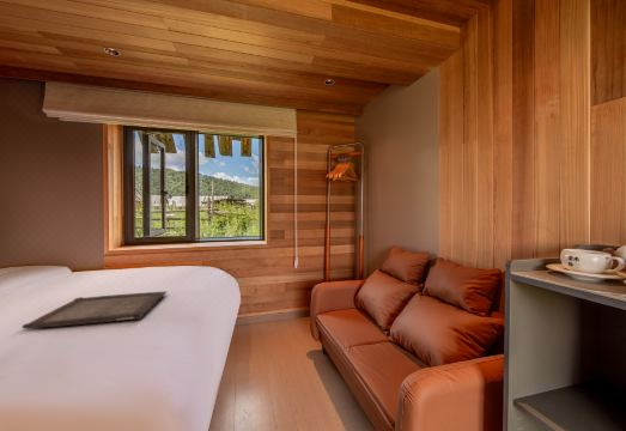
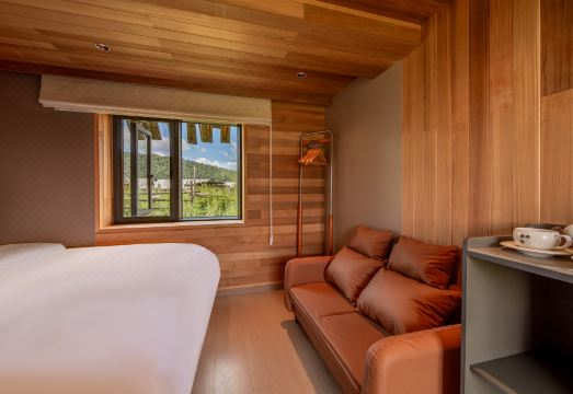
- serving tray [22,290,168,329]
